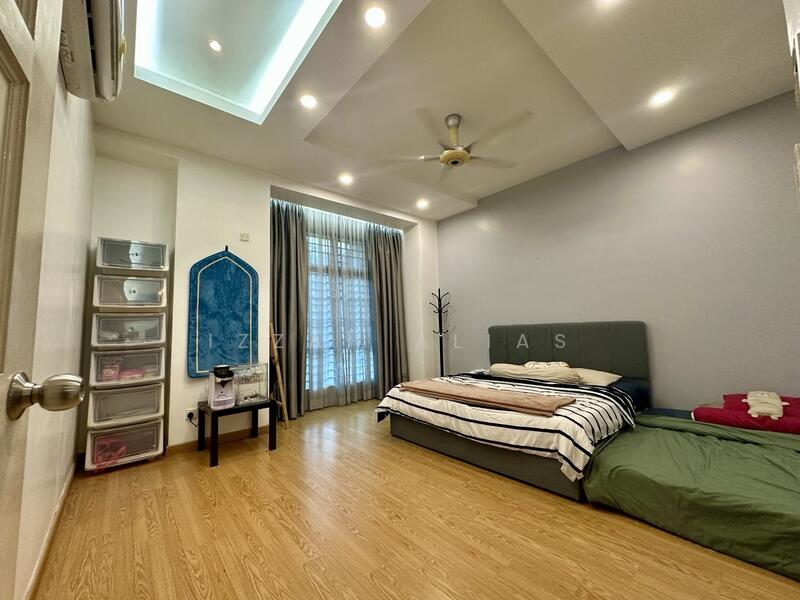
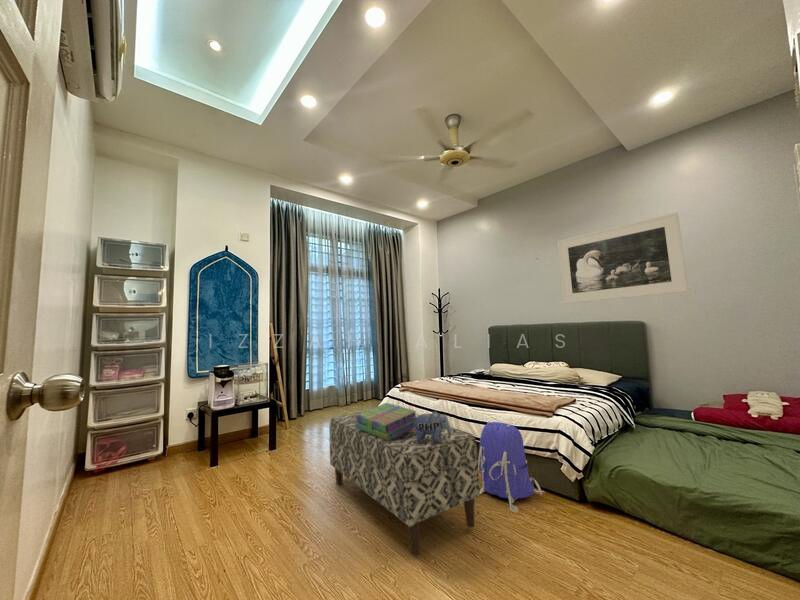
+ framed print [557,211,689,305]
+ backpack [478,420,545,513]
+ bench [328,410,481,557]
+ stack of books [356,402,417,441]
+ plush toy [412,410,452,443]
